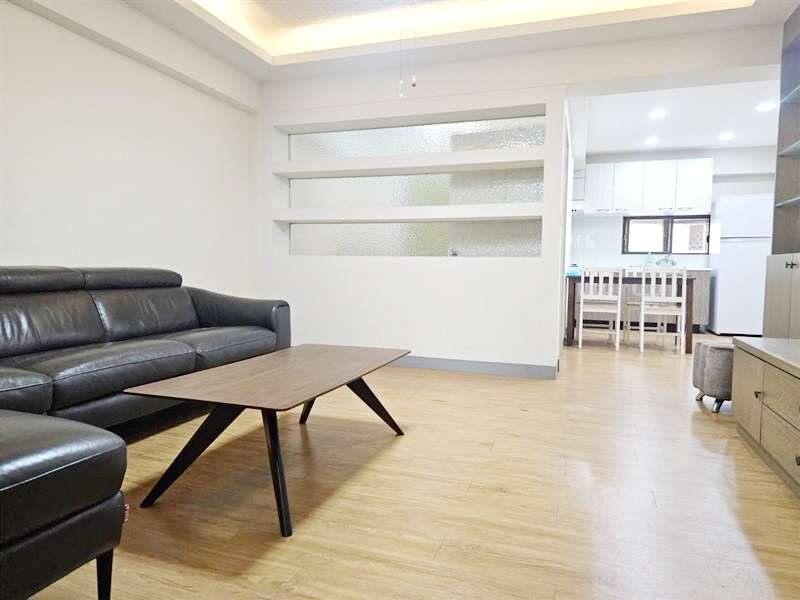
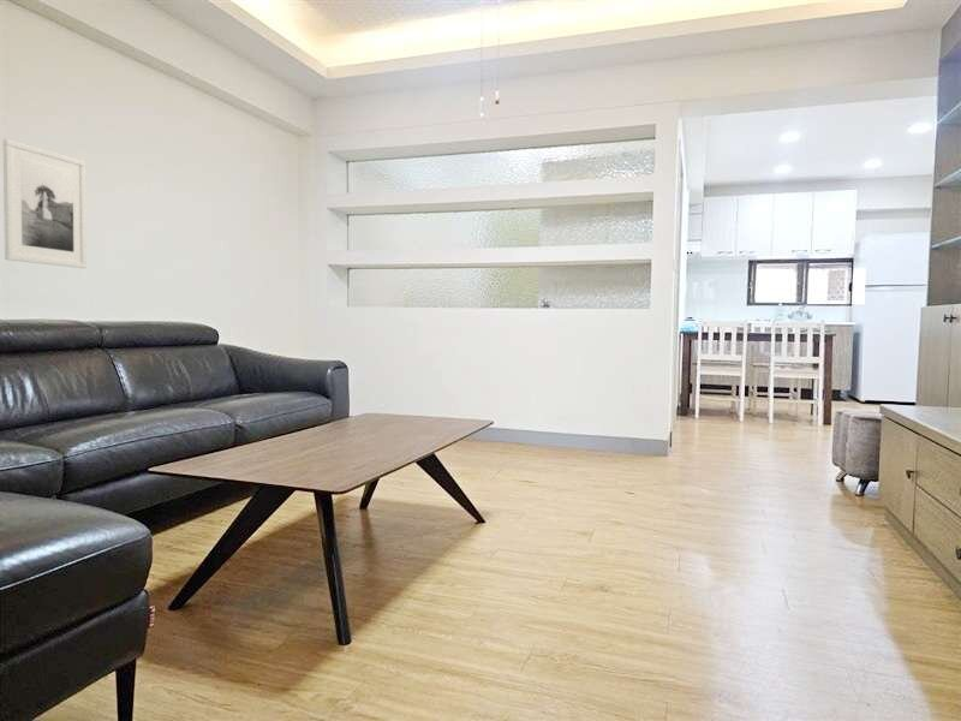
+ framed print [2,138,88,269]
